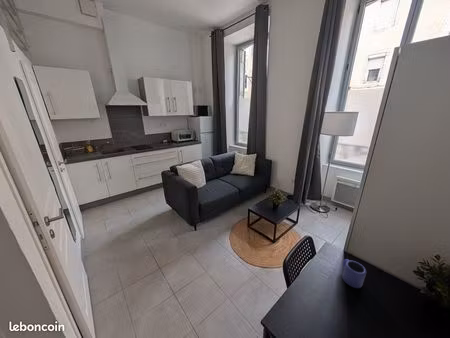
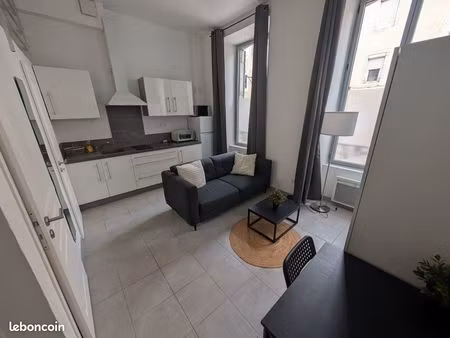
- mug [341,258,367,289]
